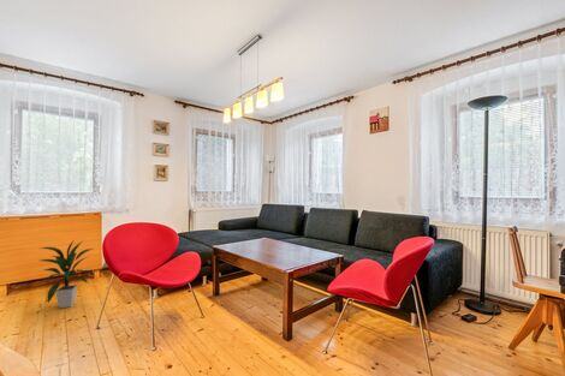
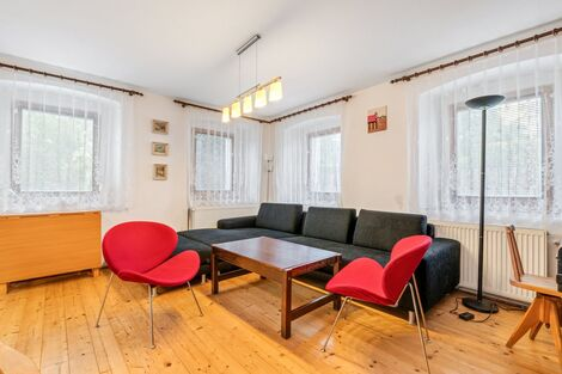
- indoor plant [38,240,97,309]
